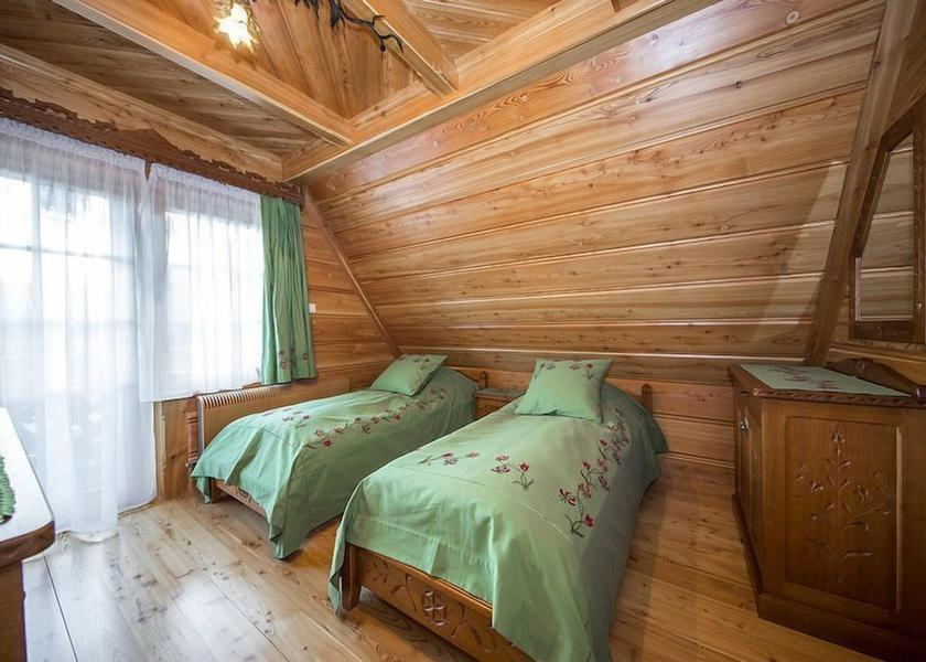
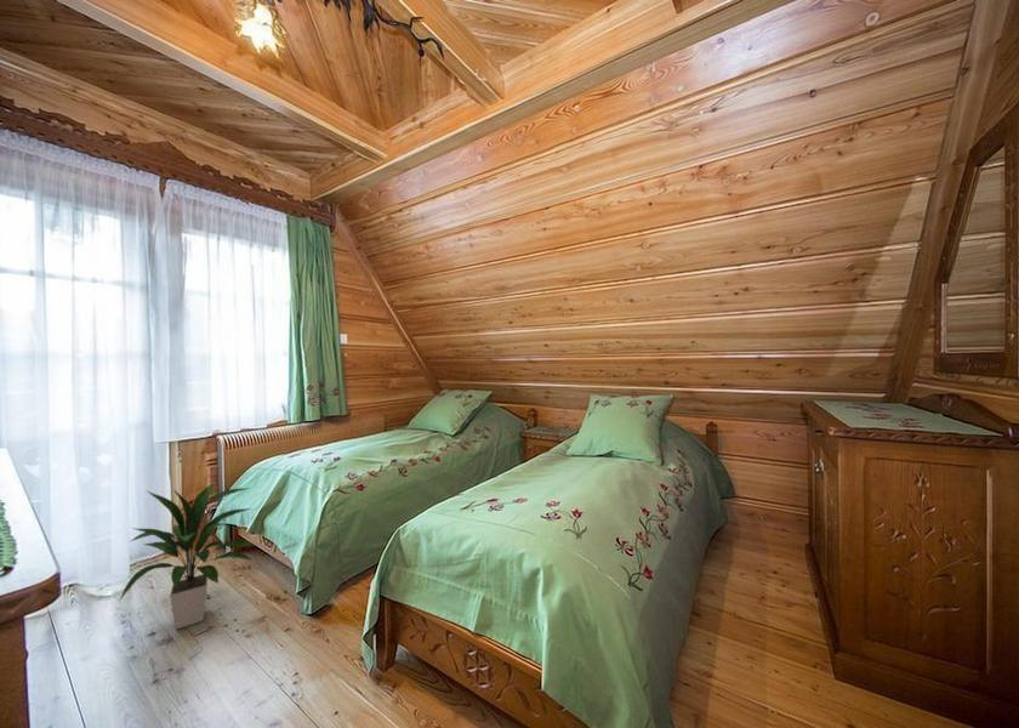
+ indoor plant [116,480,256,631]
